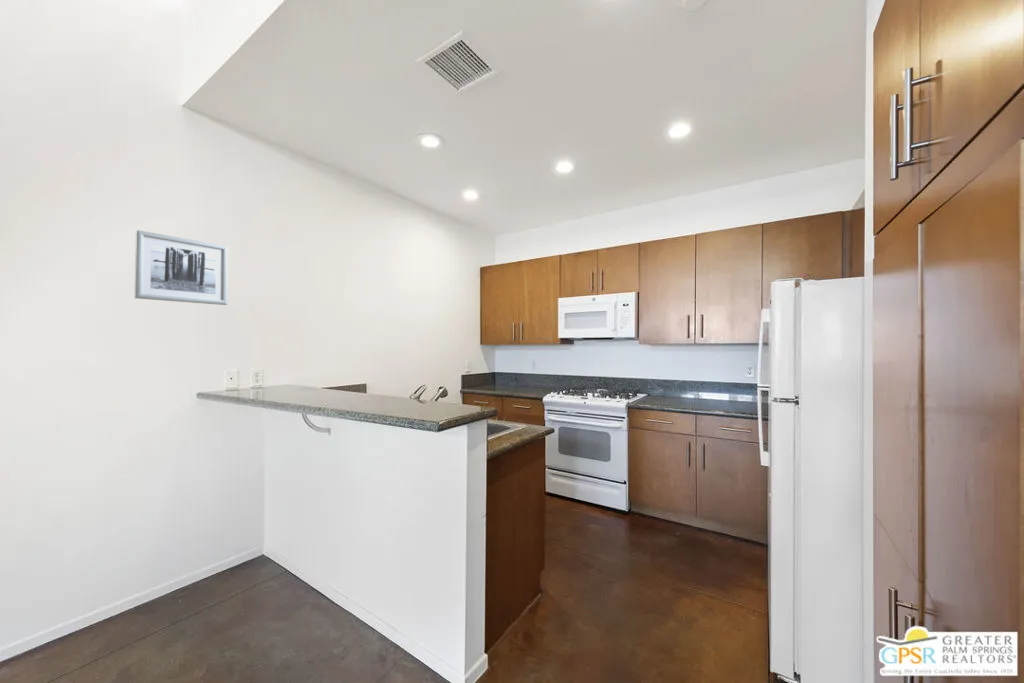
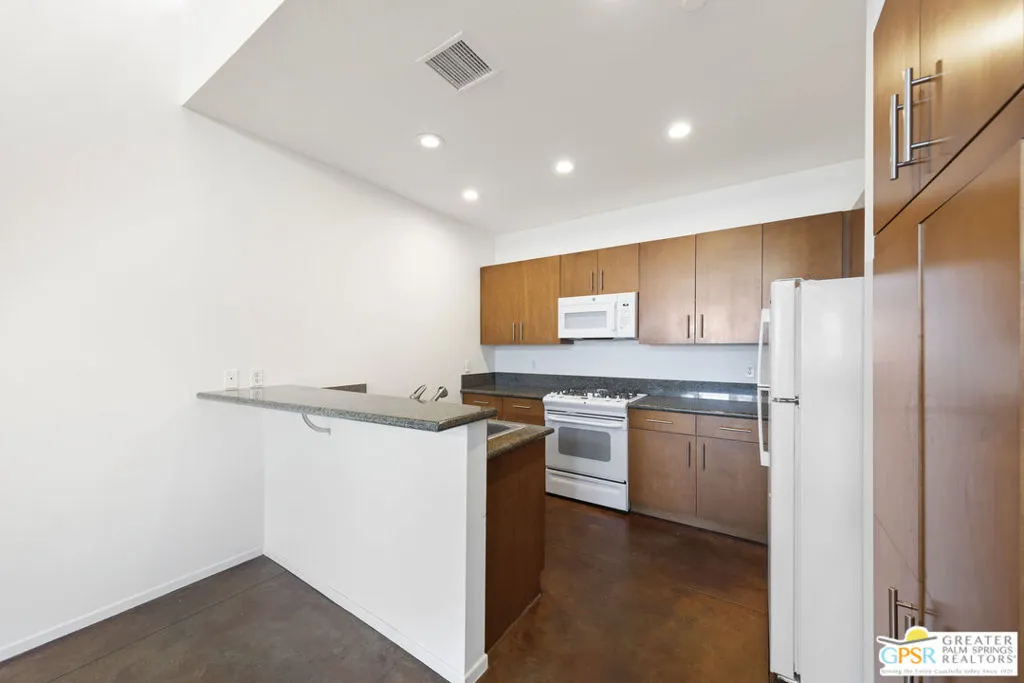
- wall art [134,229,229,306]
